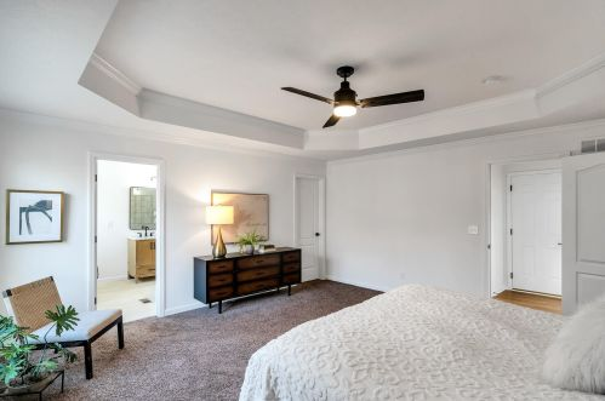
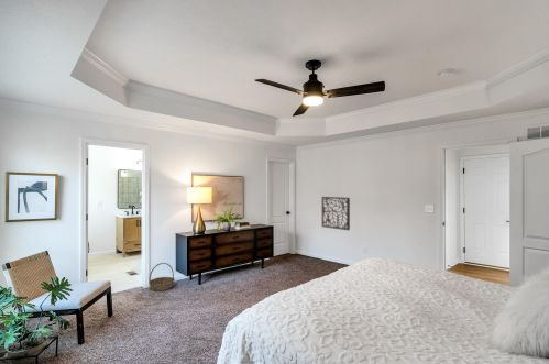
+ basket [147,262,175,293]
+ decorative wall panel [321,196,351,231]
